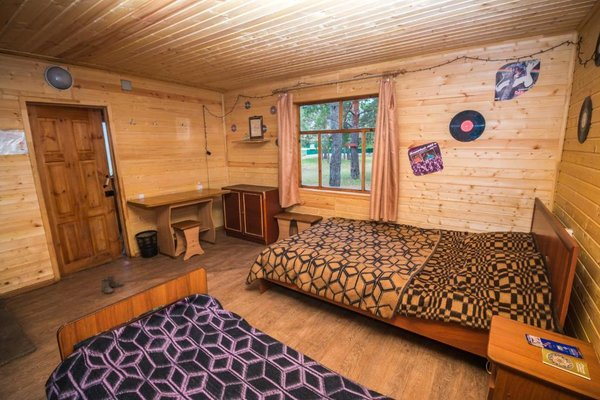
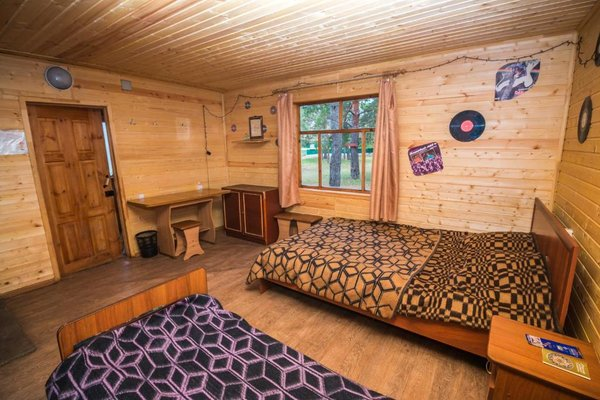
- boots [100,275,124,295]
